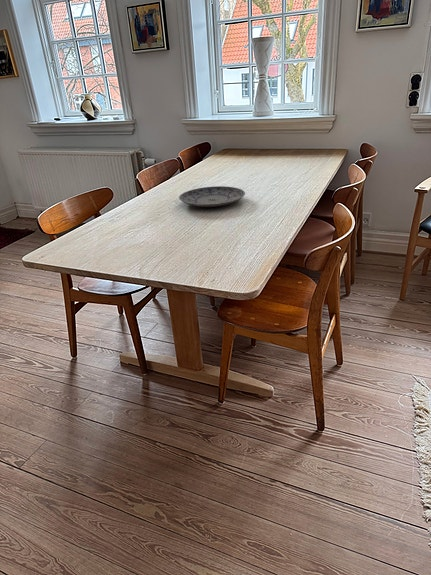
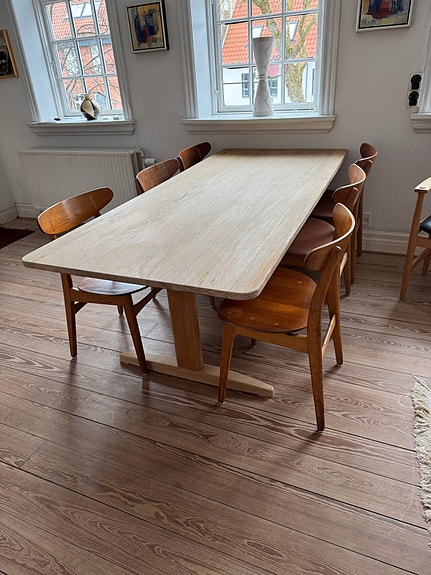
- plate [178,185,246,208]
